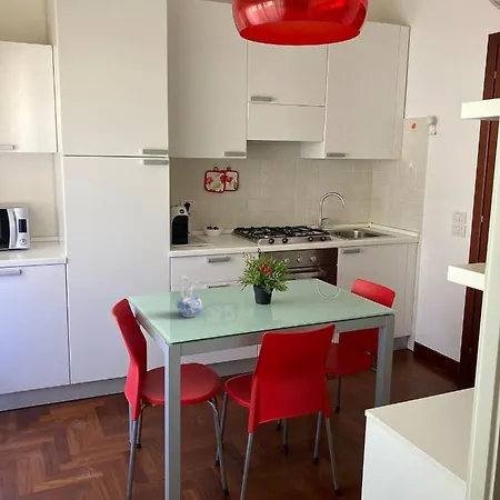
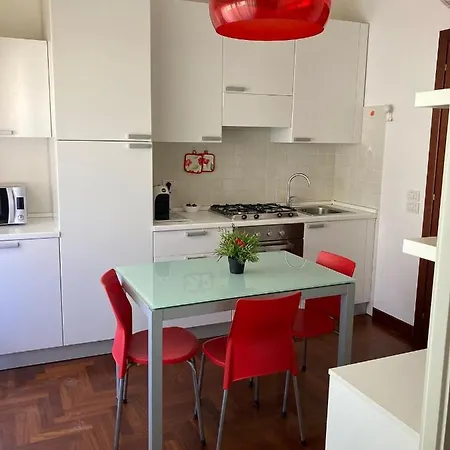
- ceramic pitcher [176,274,203,318]
